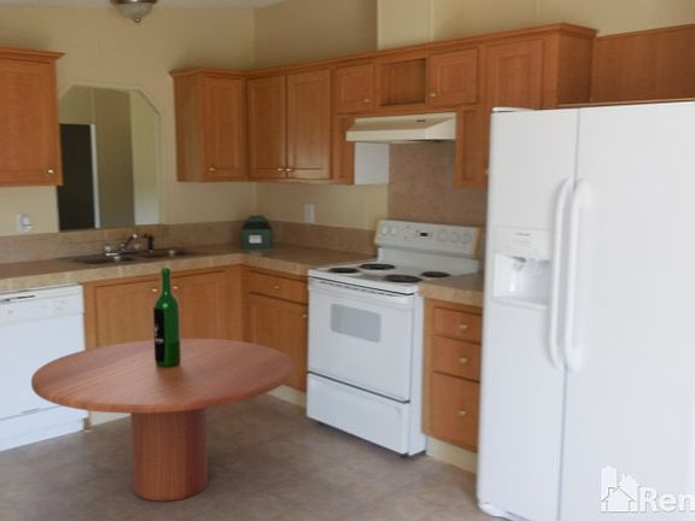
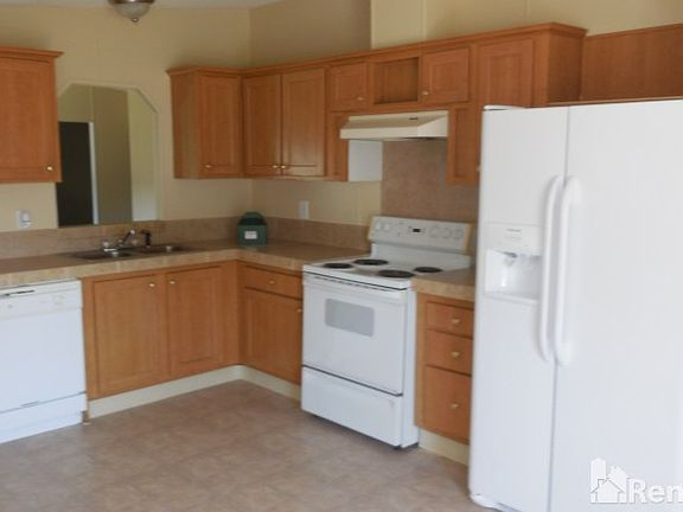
- dining table [30,267,296,503]
